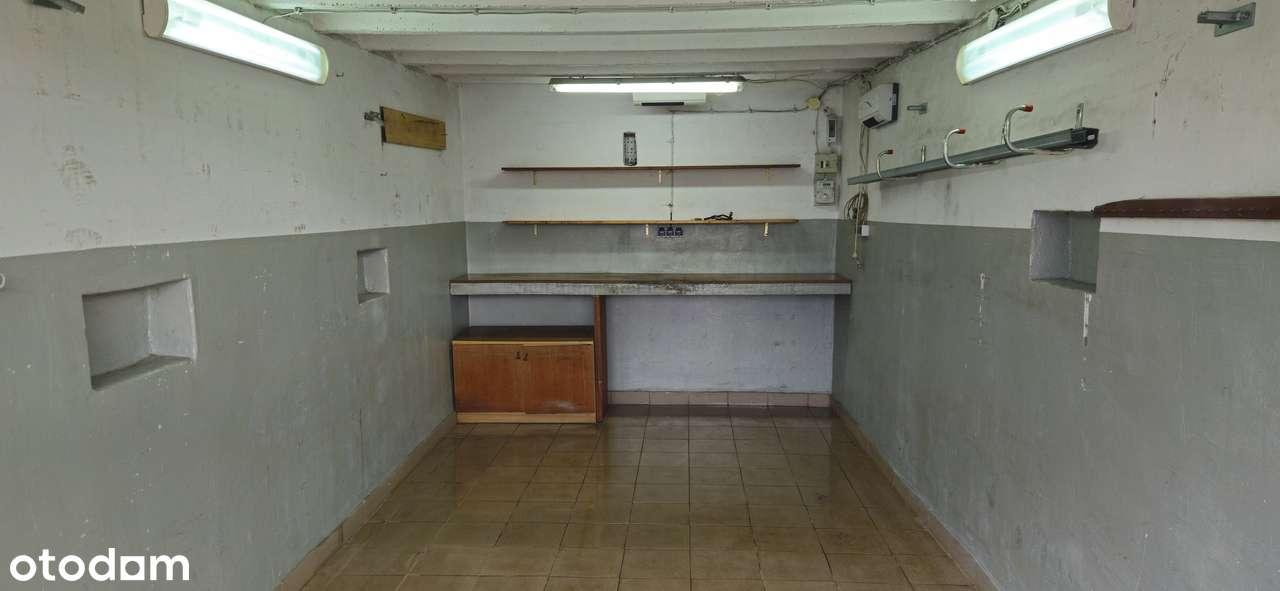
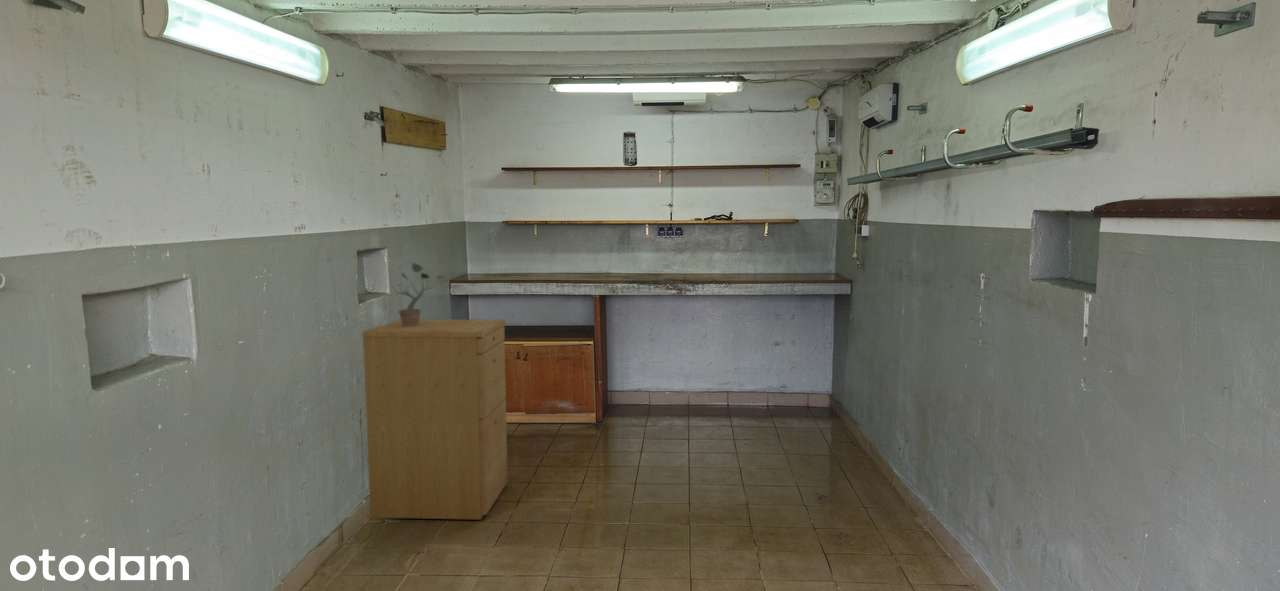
+ potted plant [385,261,445,327]
+ filing cabinet [361,318,509,521]
